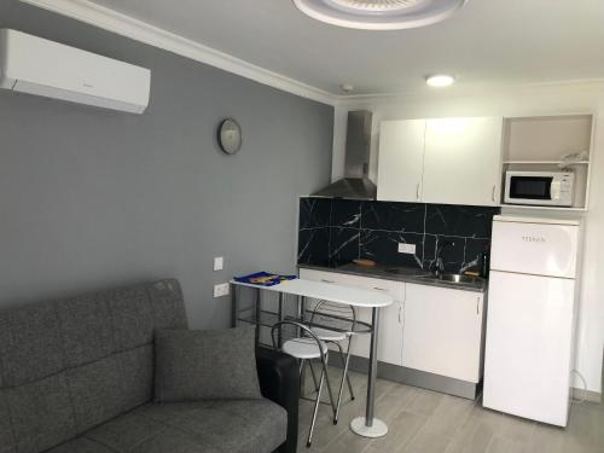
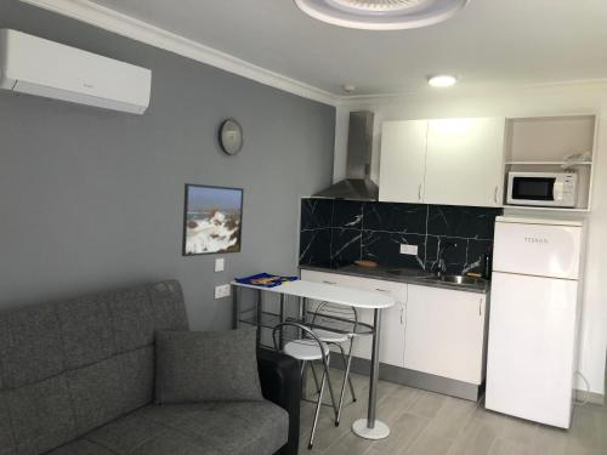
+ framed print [181,182,245,257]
